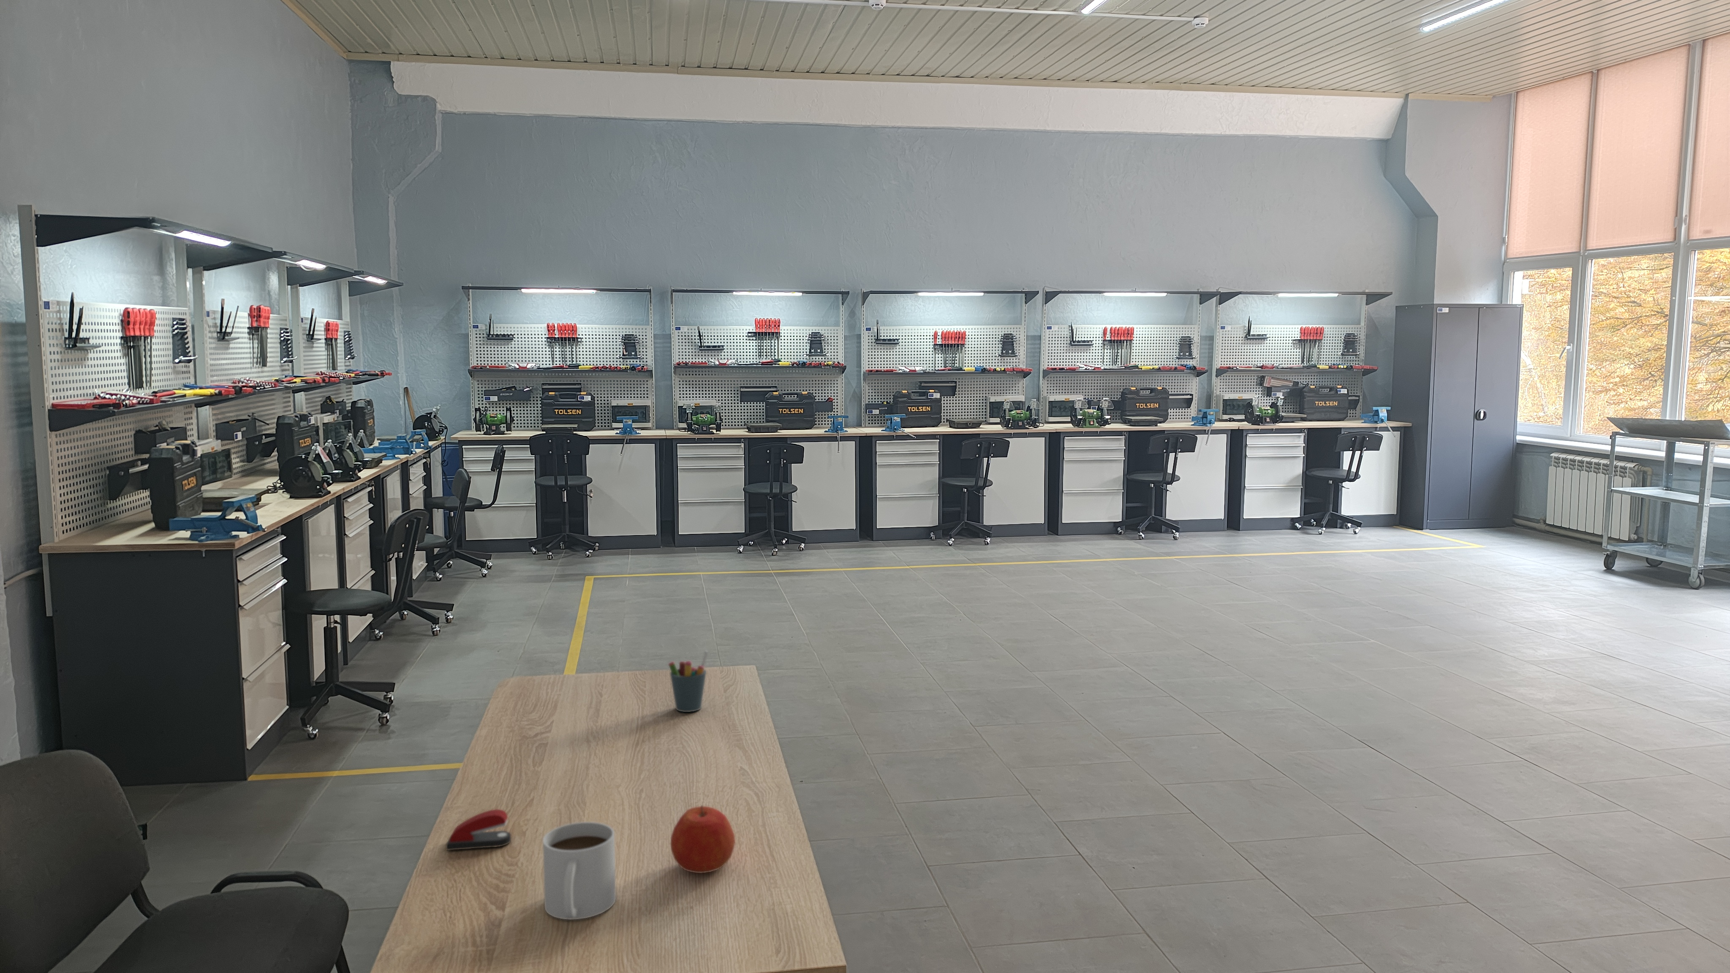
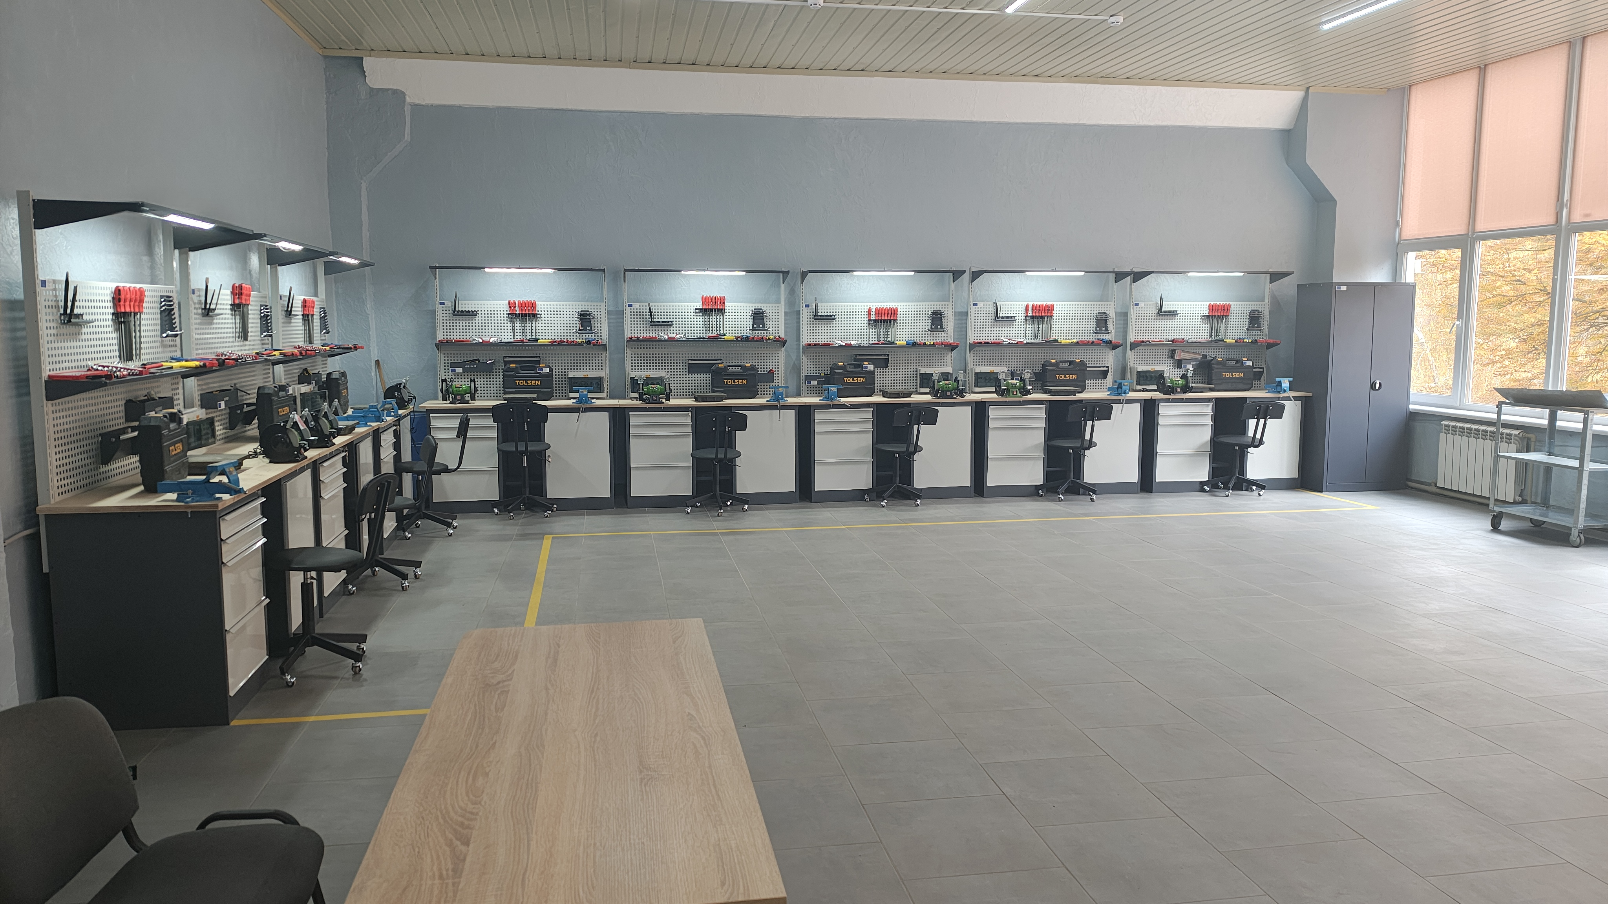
- apple [670,805,735,873]
- mug [543,821,617,920]
- pen holder [668,650,708,713]
- stapler [446,809,511,851]
